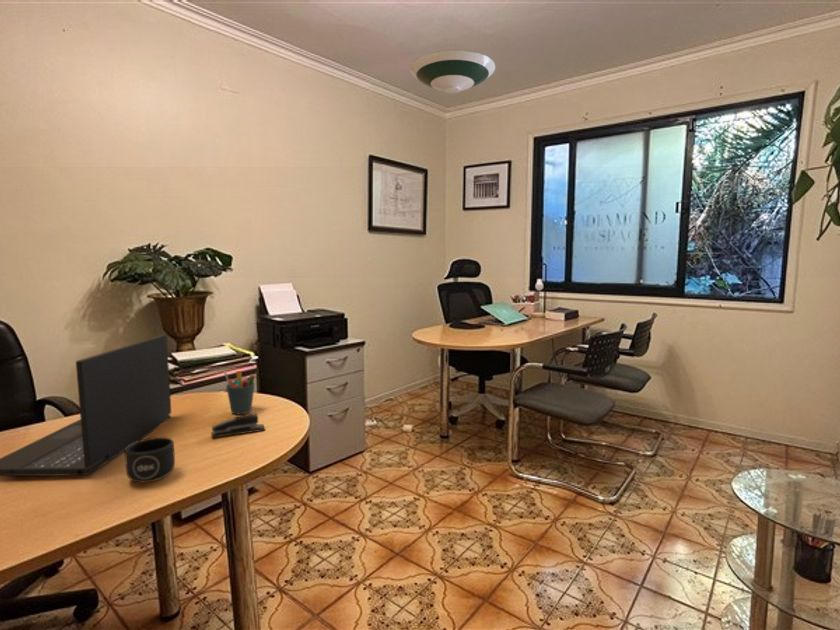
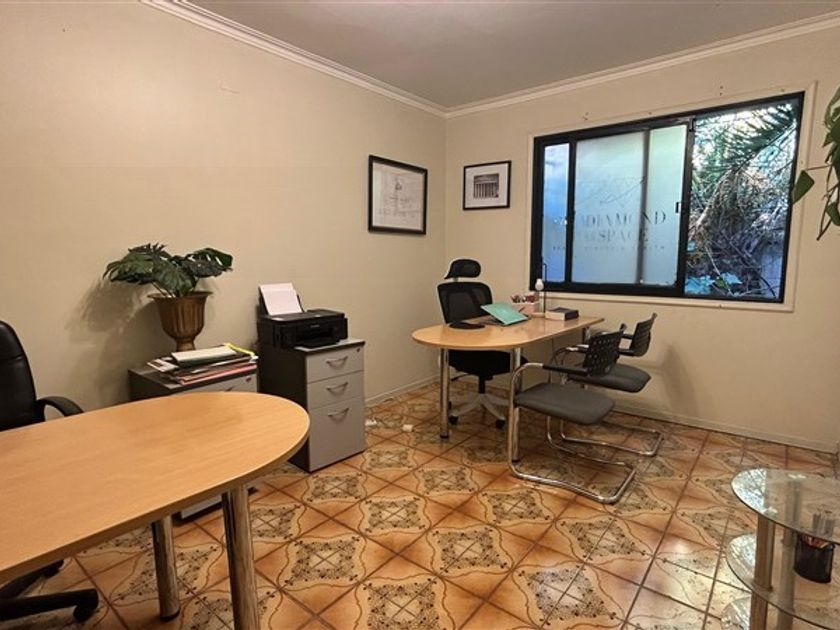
- pen holder [223,370,256,415]
- mug [124,436,176,484]
- laptop [0,334,172,477]
- stapler [210,413,266,439]
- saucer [409,49,496,95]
